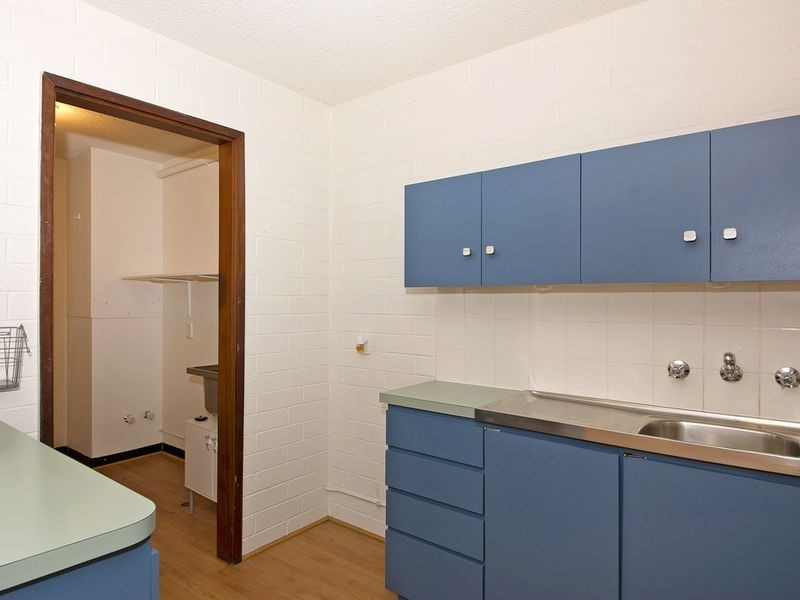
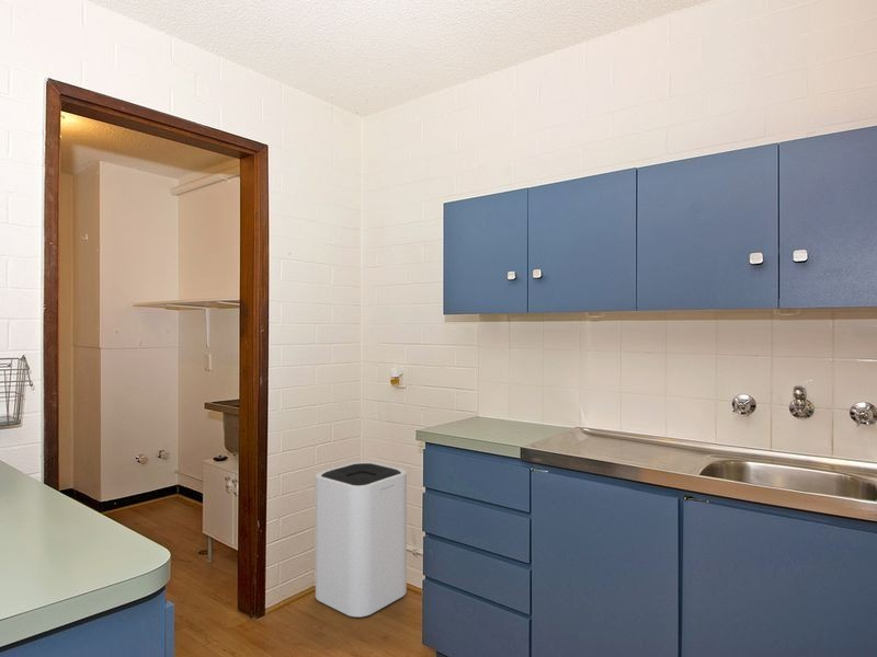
+ trash can [315,461,408,619]
